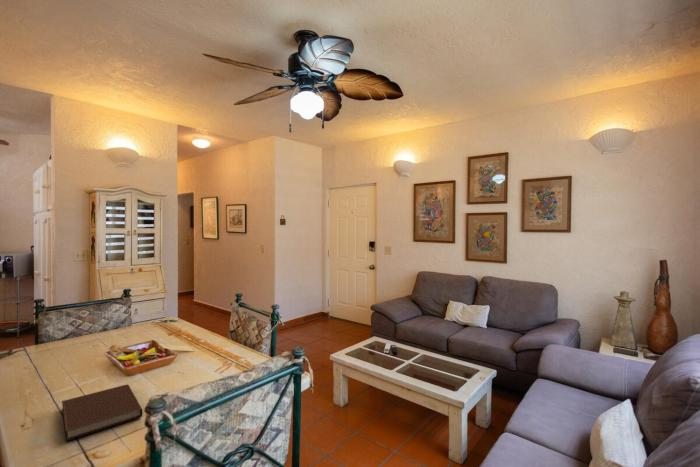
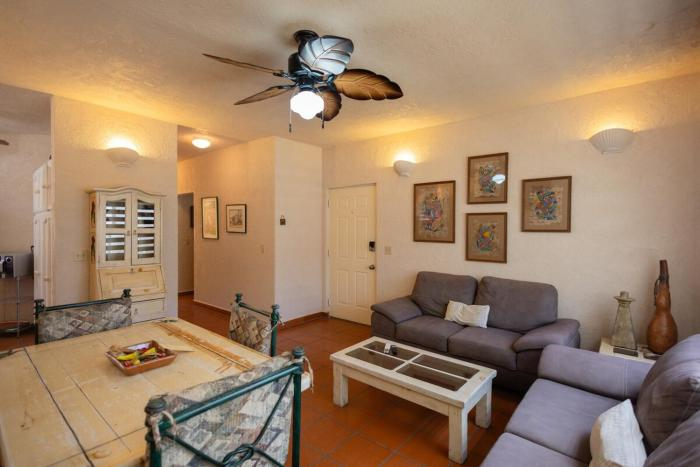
- notebook [61,384,143,442]
